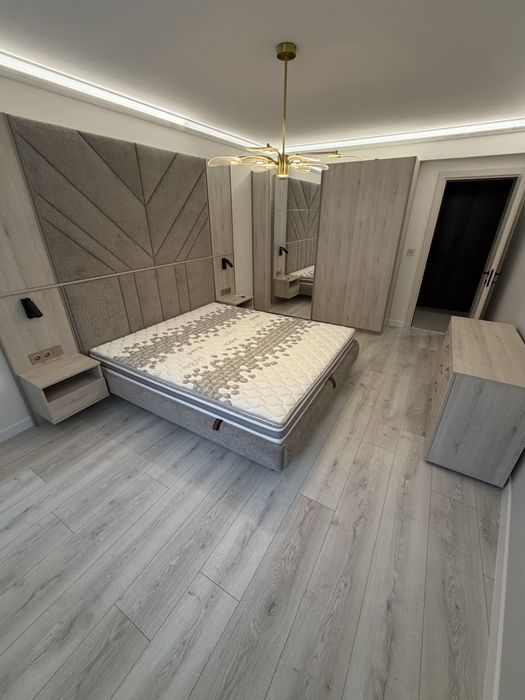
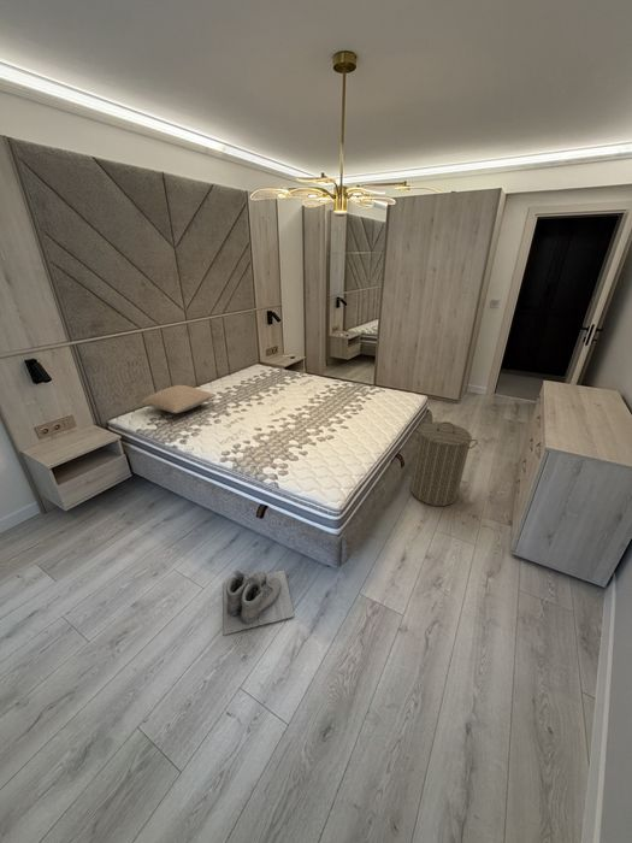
+ pillow [140,384,217,414]
+ boots [222,568,295,636]
+ laundry hamper [408,420,479,507]
